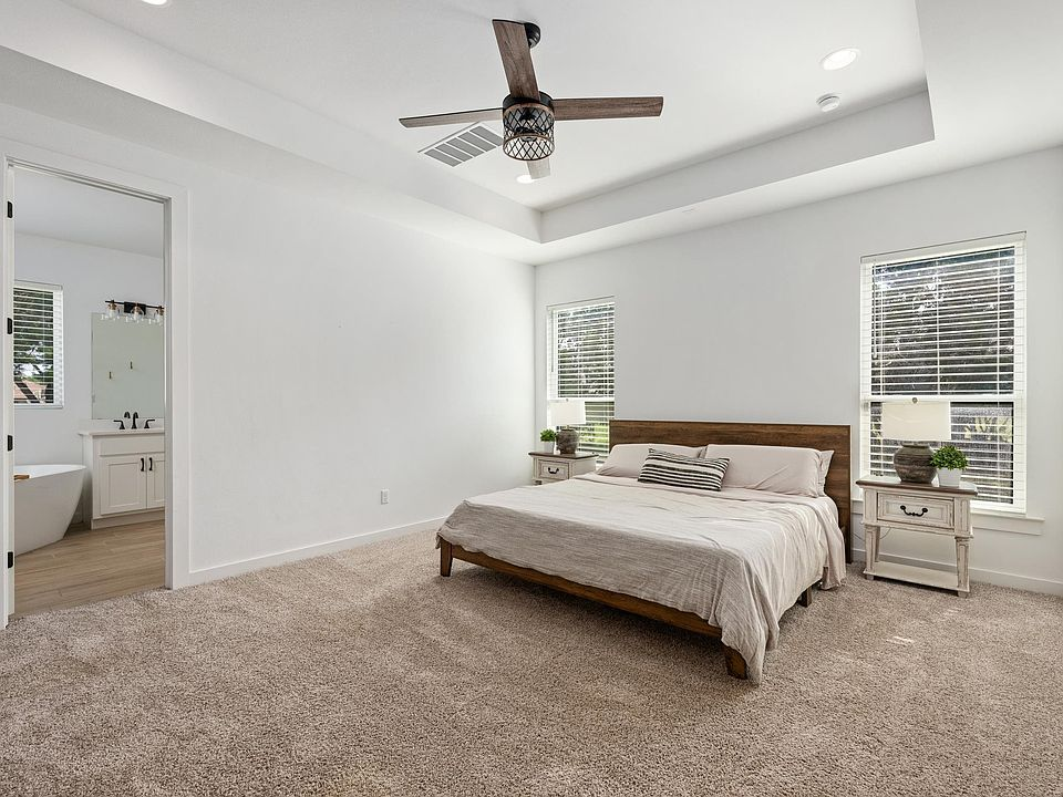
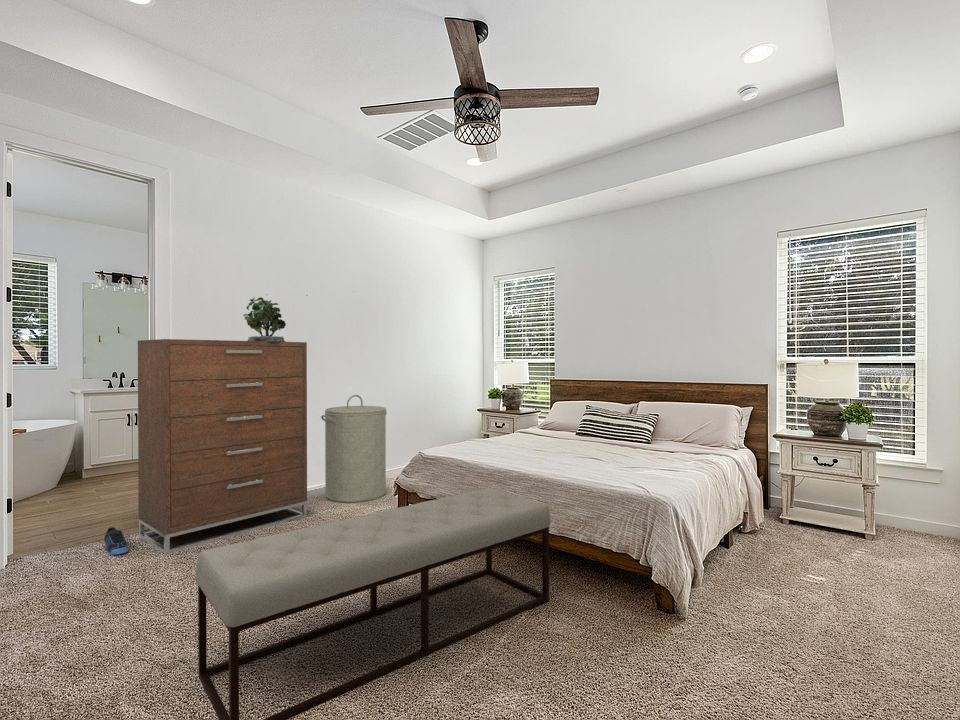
+ laundry hamper [320,394,388,504]
+ potted plant [242,293,287,342]
+ sneaker [103,526,129,556]
+ bench [194,487,552,720]
+ dresser [137,338,308,555]
